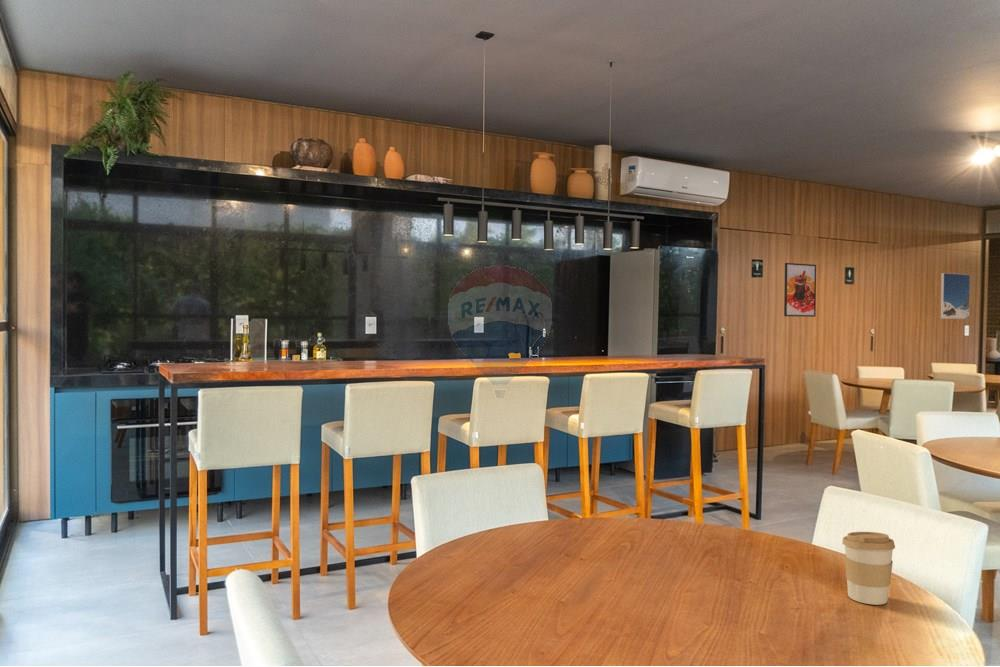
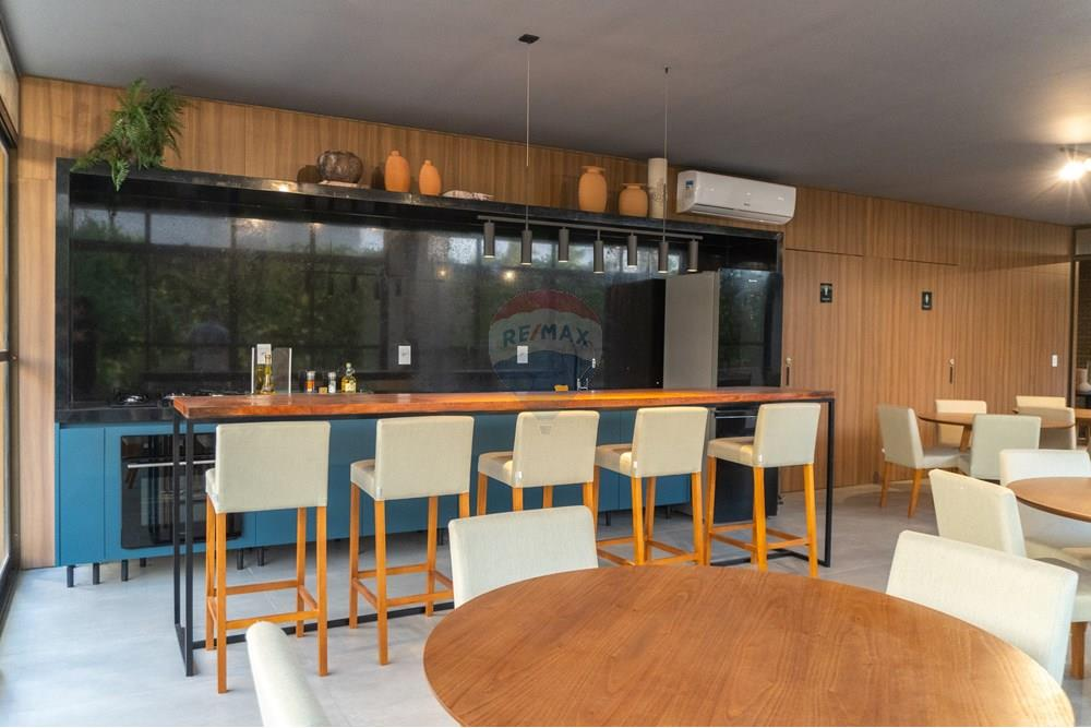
- coffee cup [841,531,896,606]
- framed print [783,262,817,318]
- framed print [939,272,971,320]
